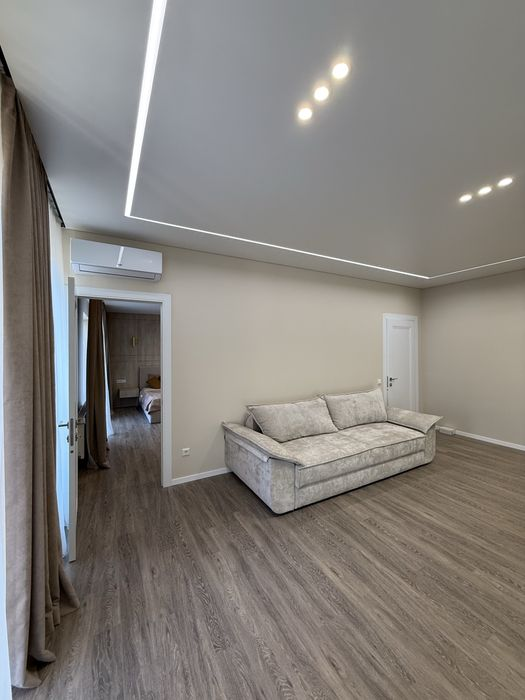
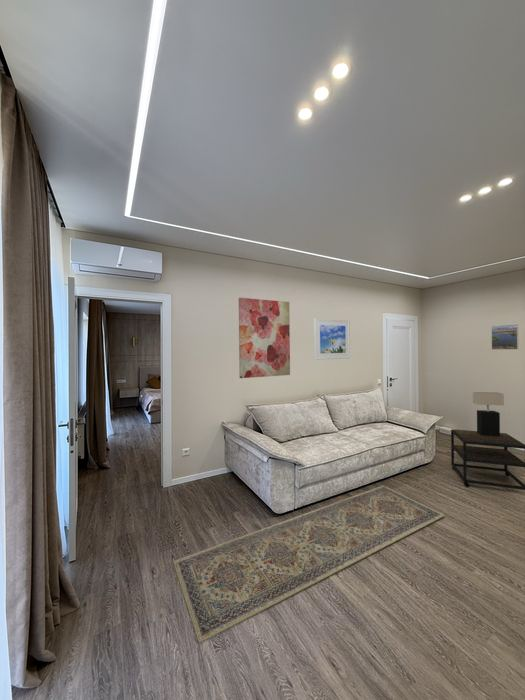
+ table lamp [472,391,505,436]
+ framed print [313,317,351,361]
+ rug [172,485,445,644]
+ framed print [490,323,519,351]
+ wall art [238,297,291,379]
+ side table [450,428,525,491]
